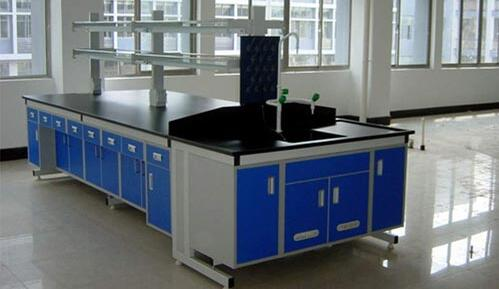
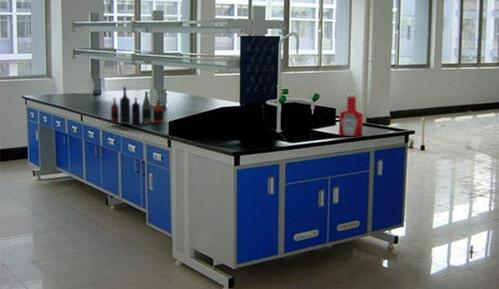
+ soap bottle [338,93,364,137]
+ bottle collection [110,86,164,125]
